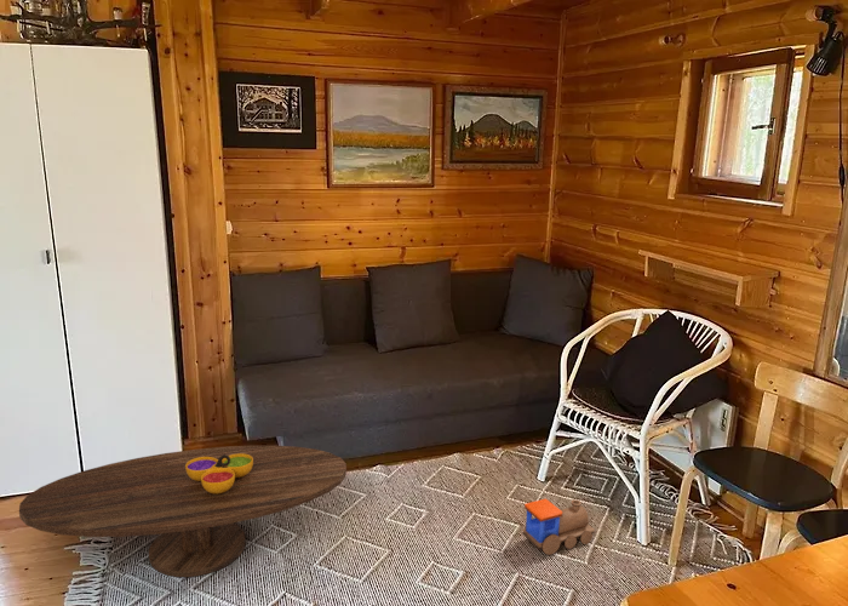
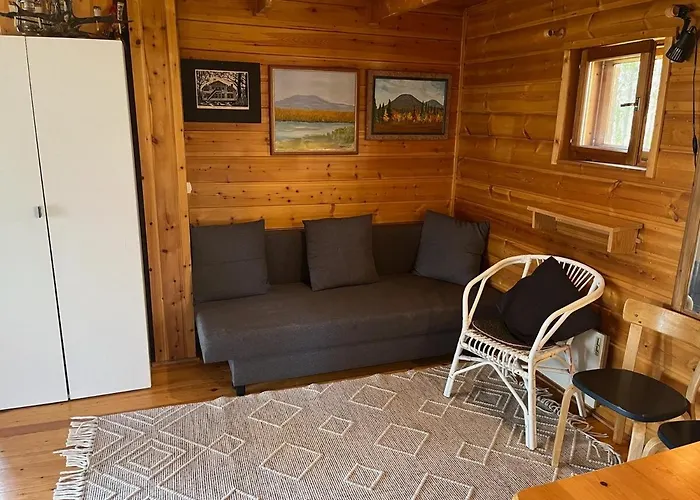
- toy train [521,497,596,556]
- decorative bowl [185,453,253,493]
- coffee table [18,445,348,578]
